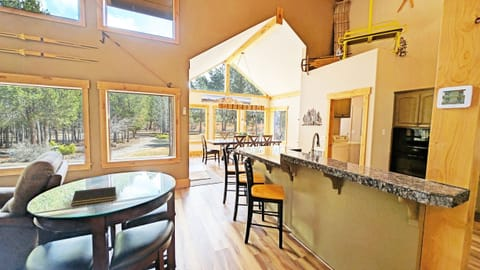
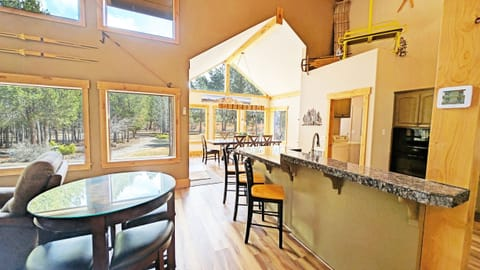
- notepad [70,186,117,207]
